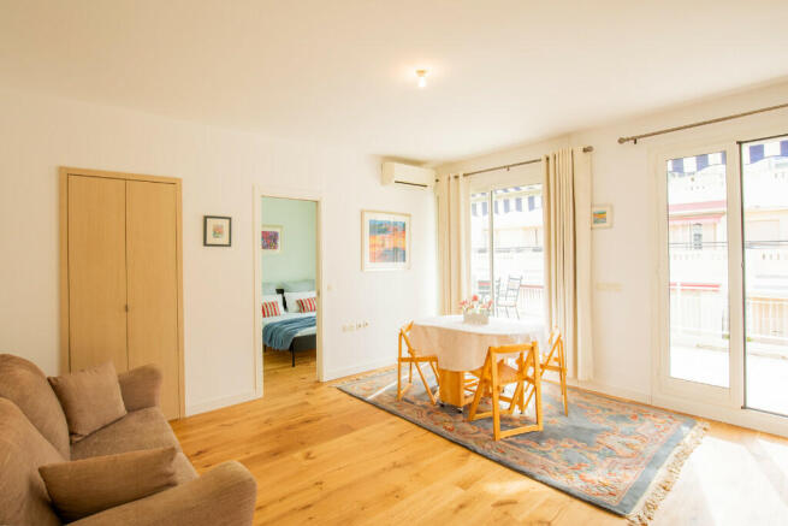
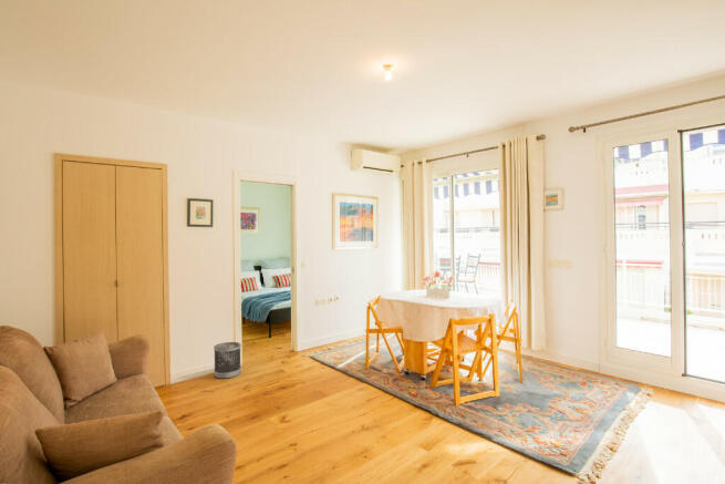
+ wastebasket [213,341,242,380]
